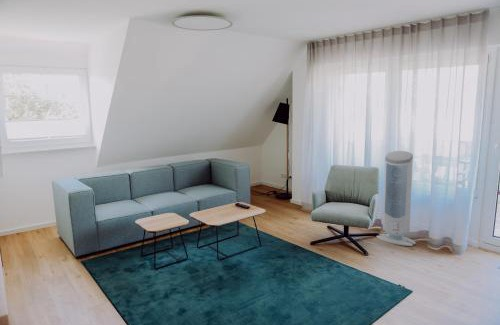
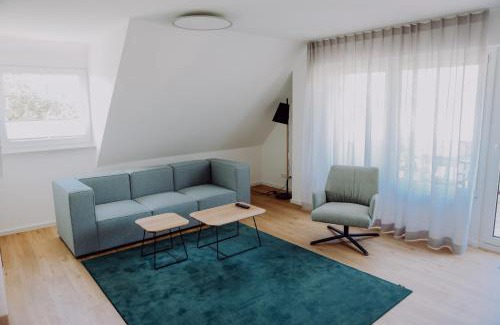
- air purifier [375,150,417,247]
